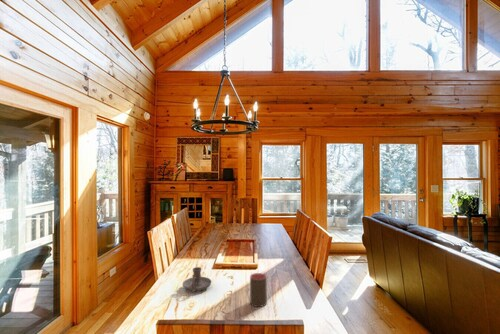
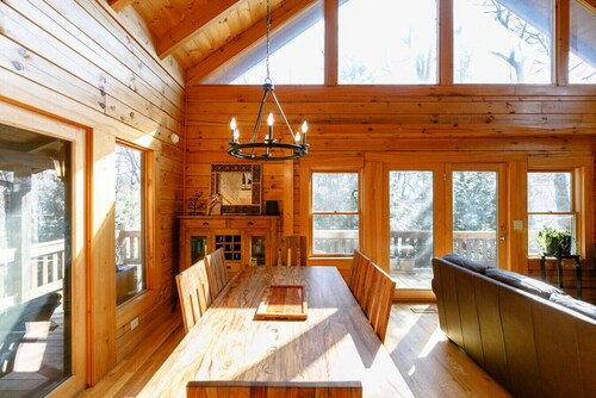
- cup [249,272,268,308]
- candle holder [182,266,212,293]
